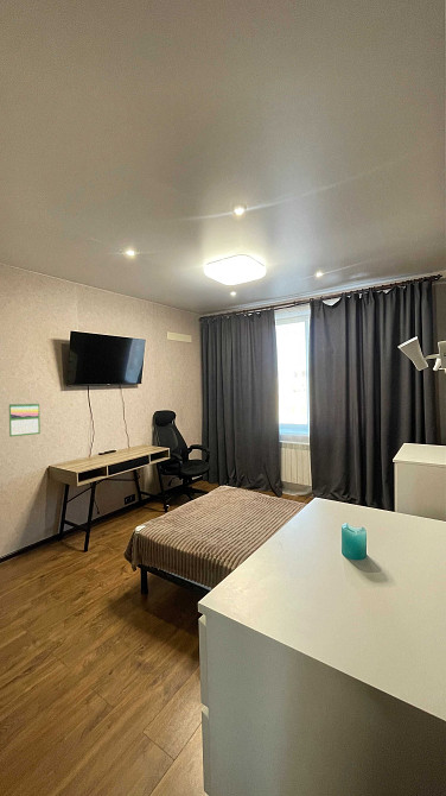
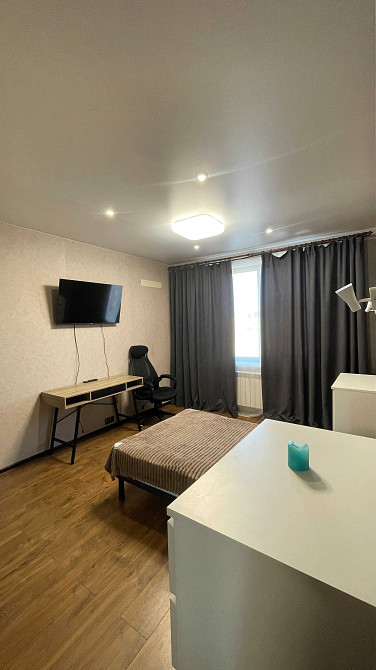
- calendar [8,402,42,437]
